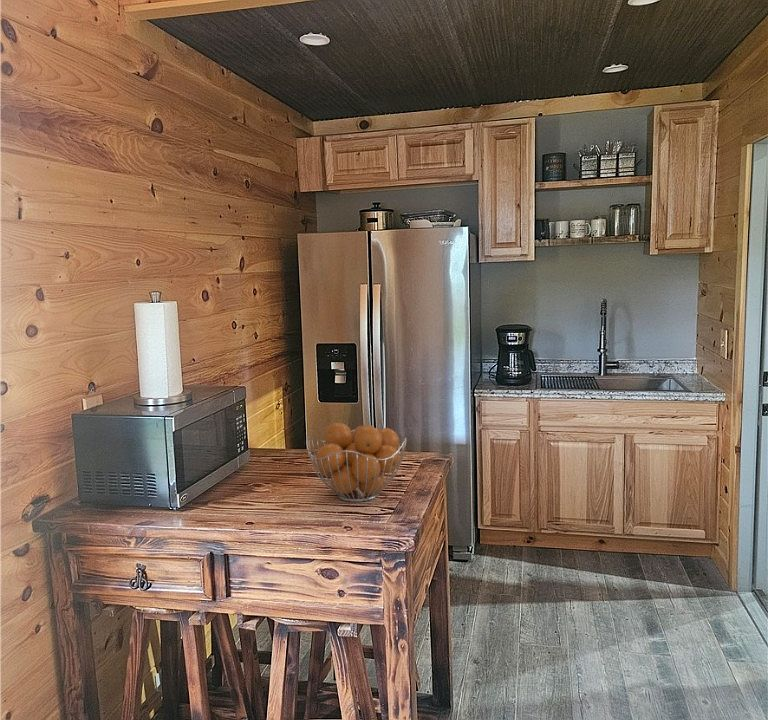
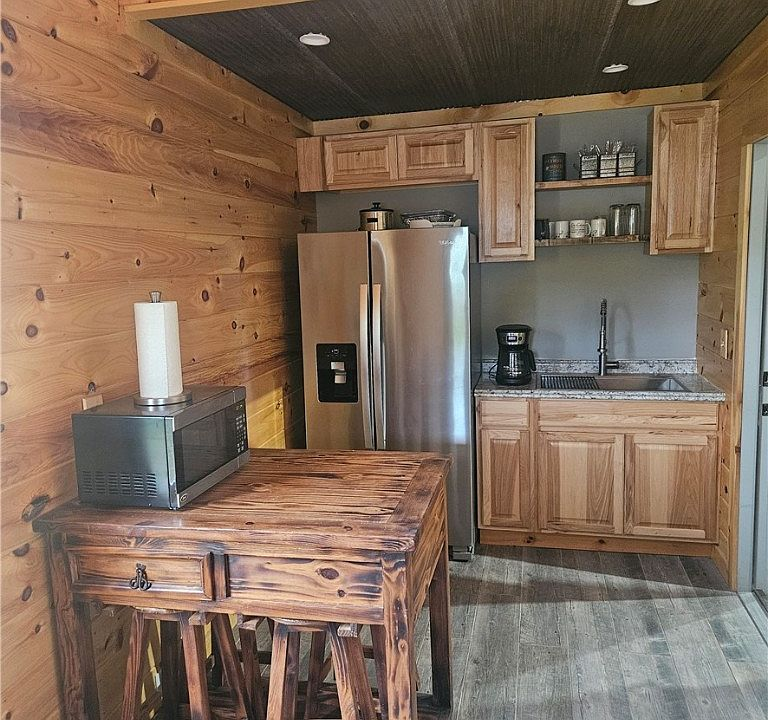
- fruit basket [305,422,408,503]
